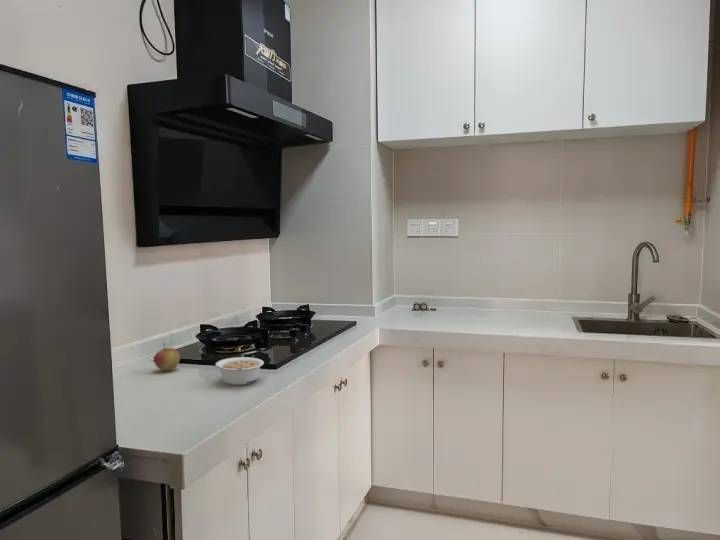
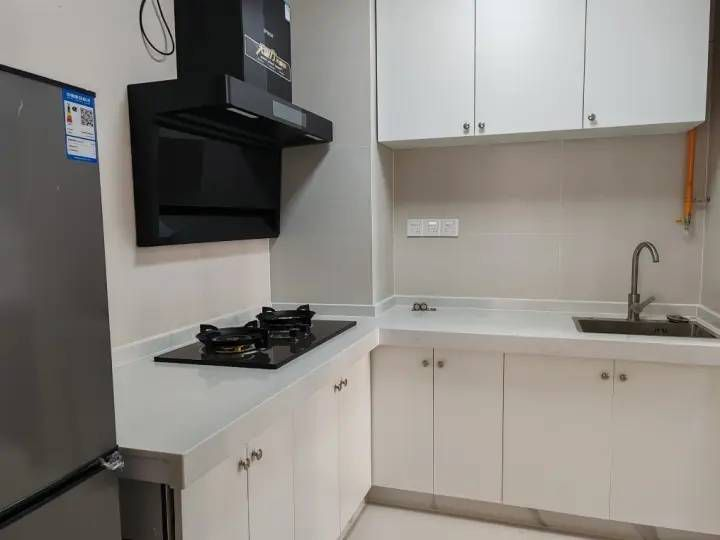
- legume [215,356,265,386]
- apple [153,342,181,372]
